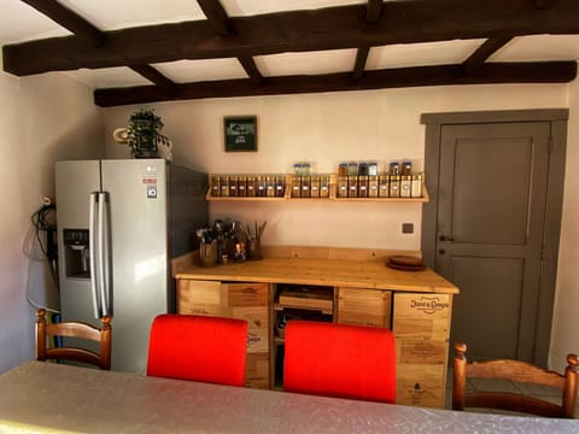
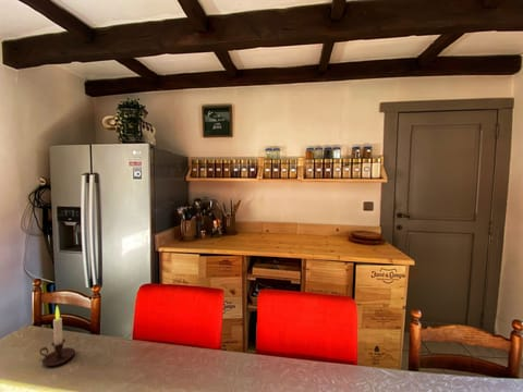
+ candle [38,305,76,367]
